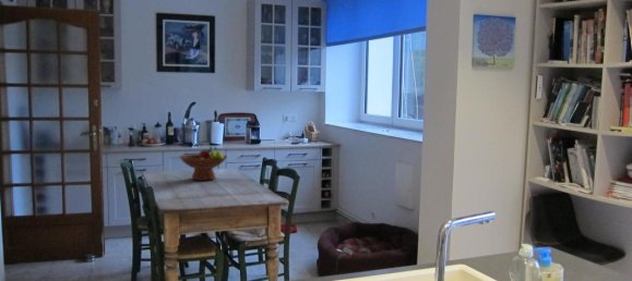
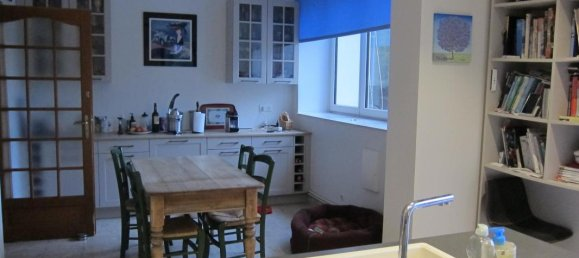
- fruit bowl [179,146,228,182]
